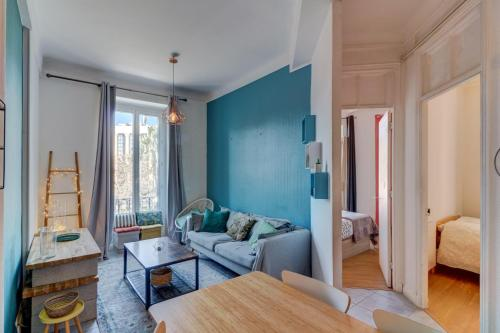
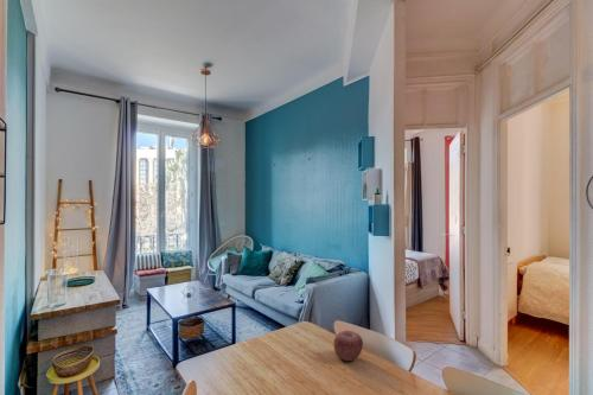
+ apple [332,330,364,362]
